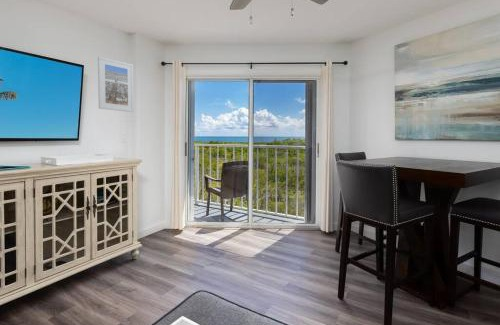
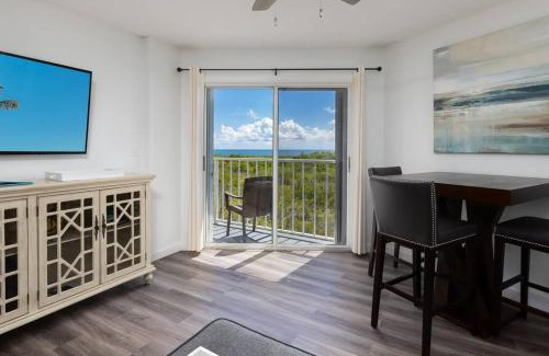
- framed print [97,56,135,113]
